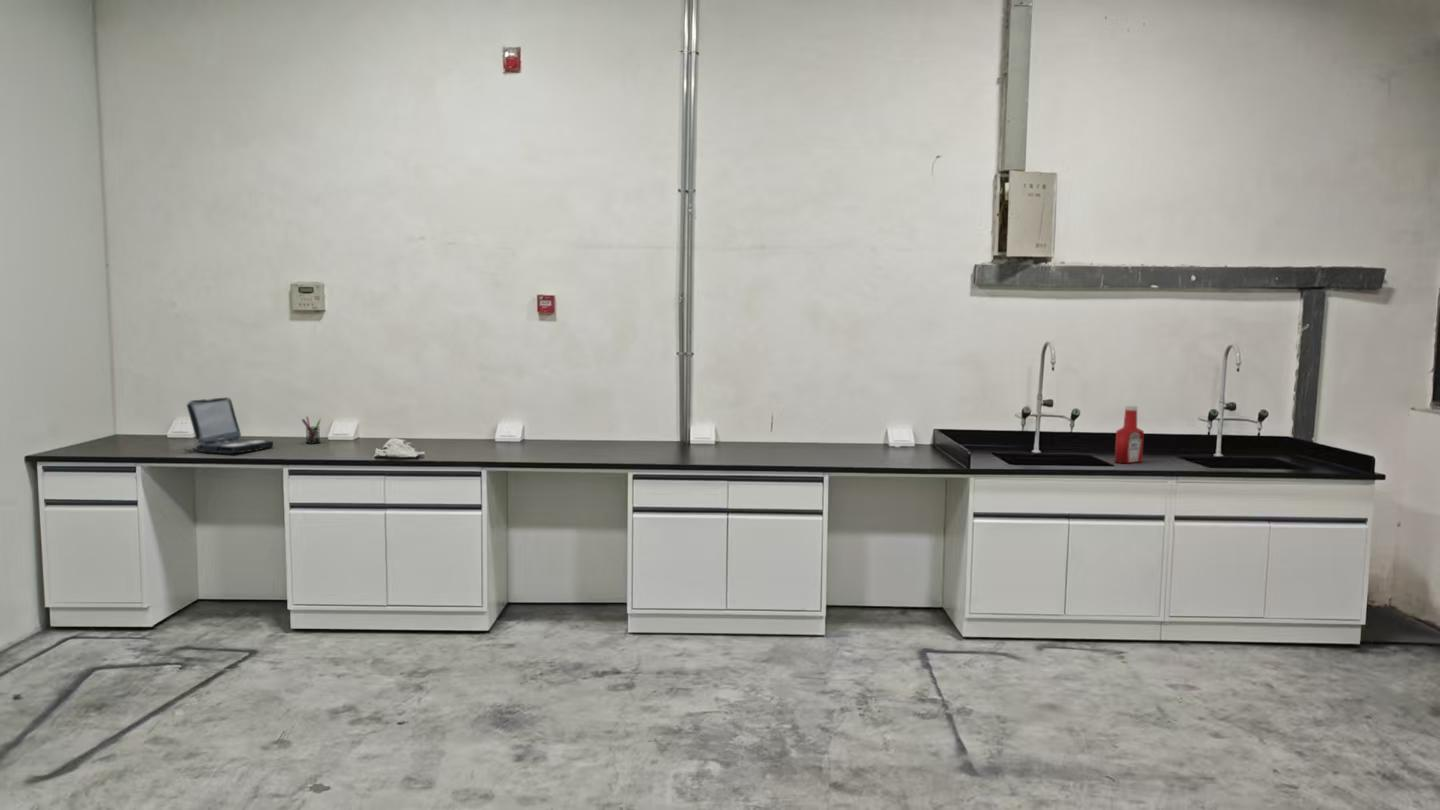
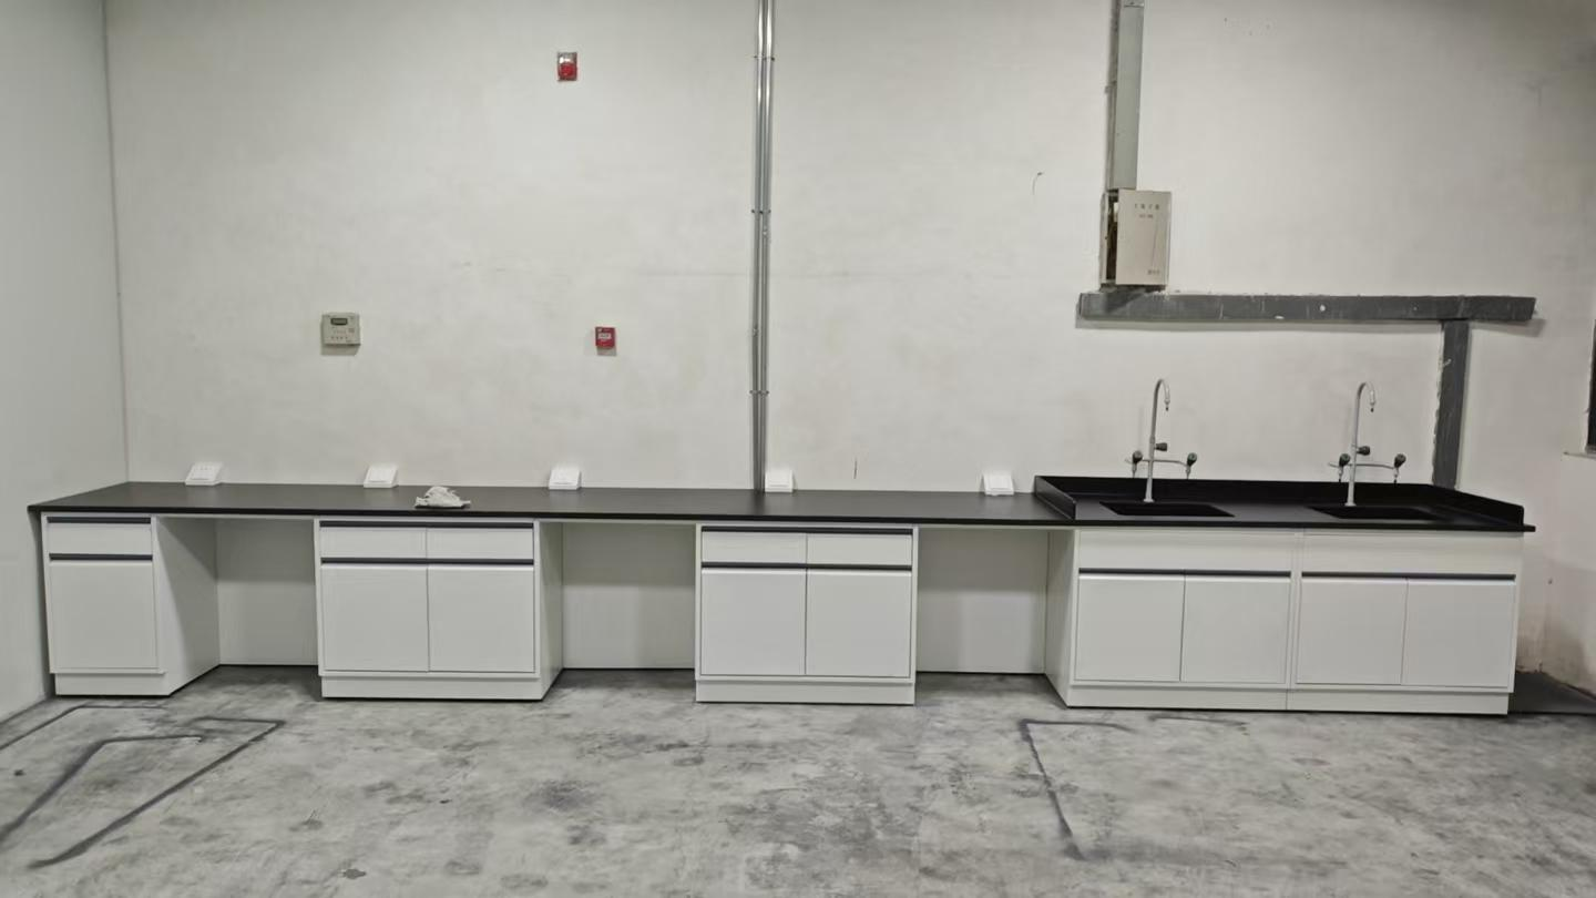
- pen holder [301,415,322,444]
- soap bottle [1114,405,1145,464]
- laptop [183,396,274,454]
